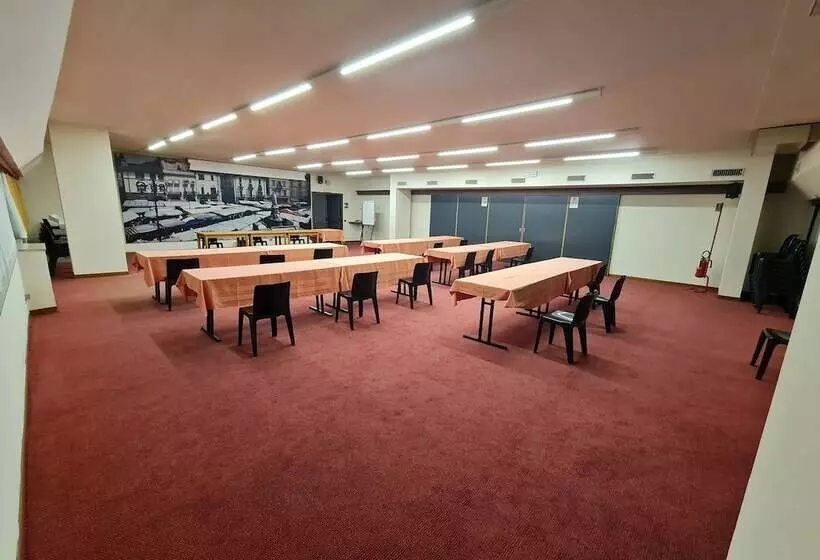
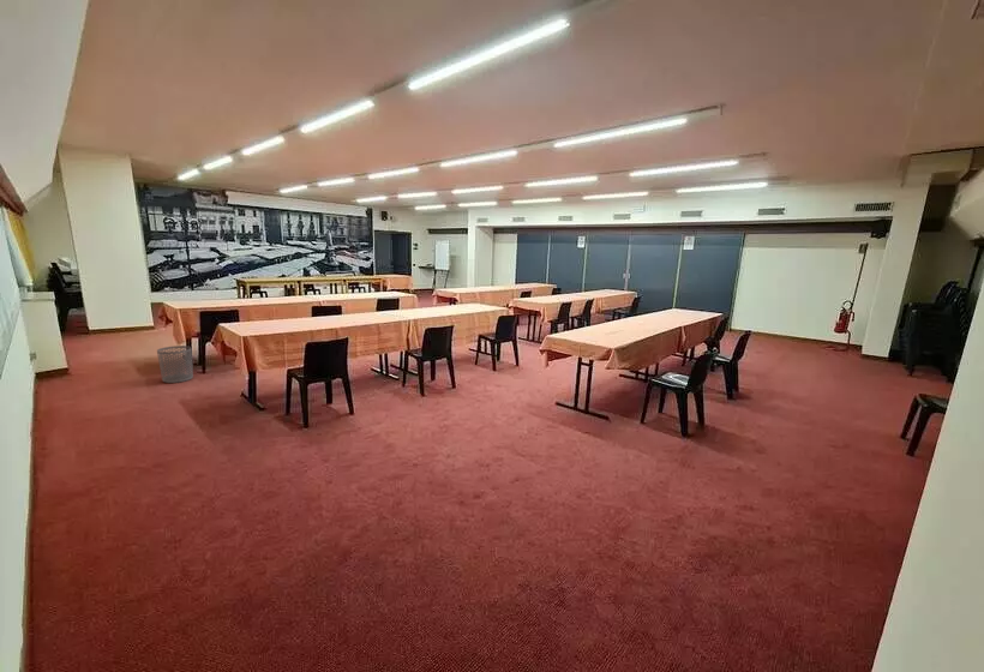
+ waste bin [156,344,194,384]
